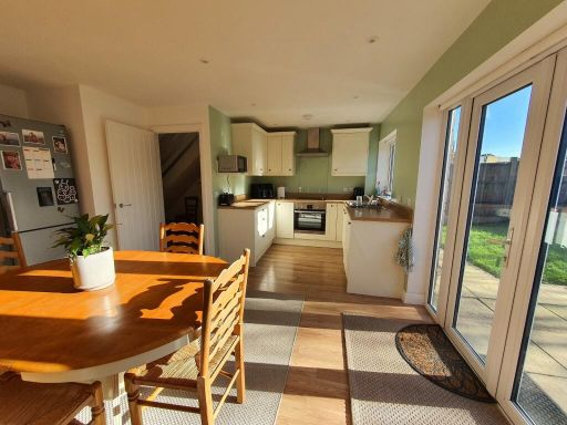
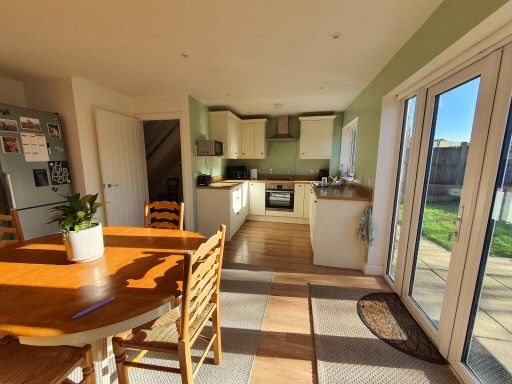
+ pen [72,296,115,319]
